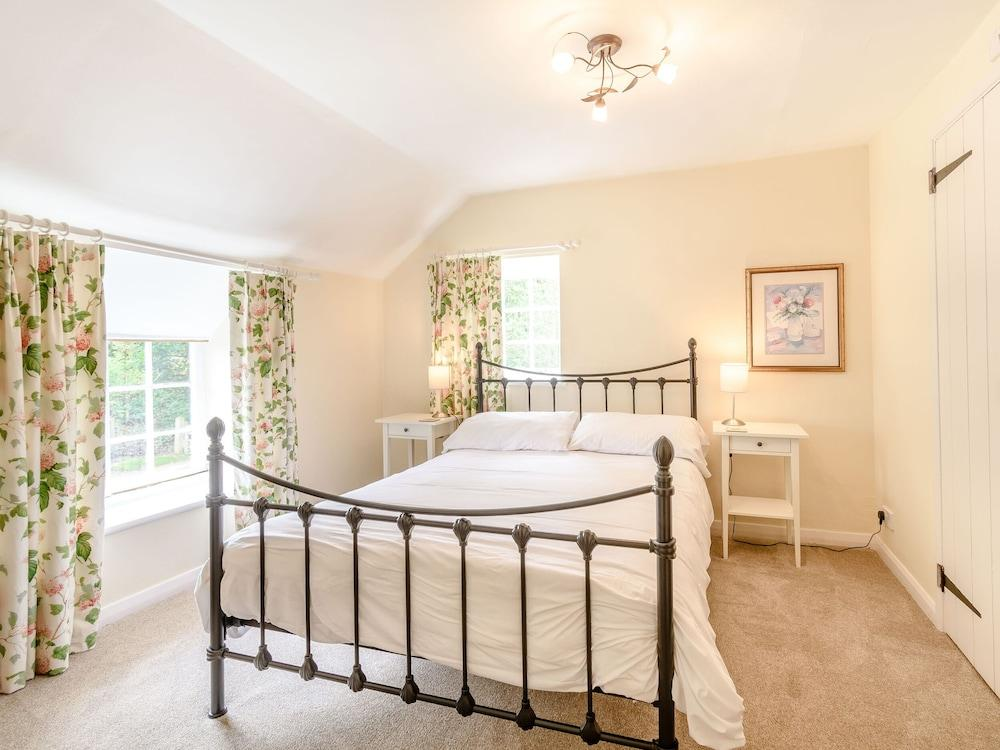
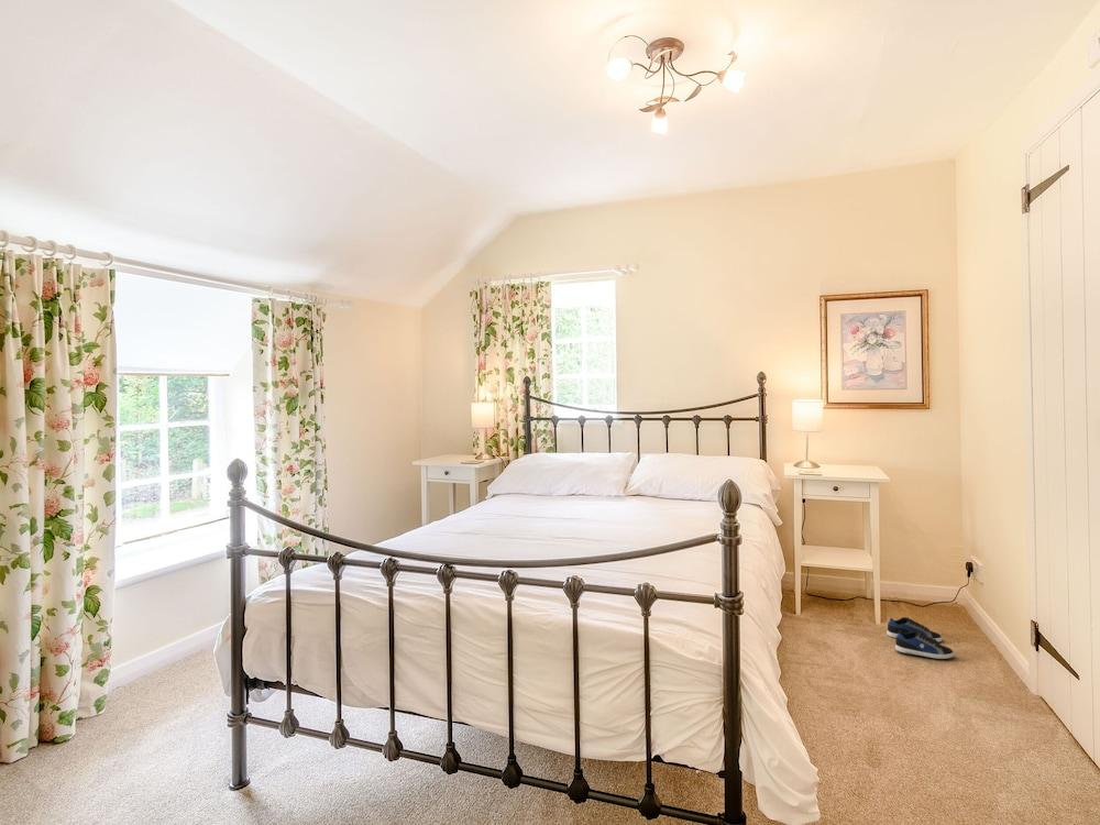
+ shoe [886,616,955,660]
